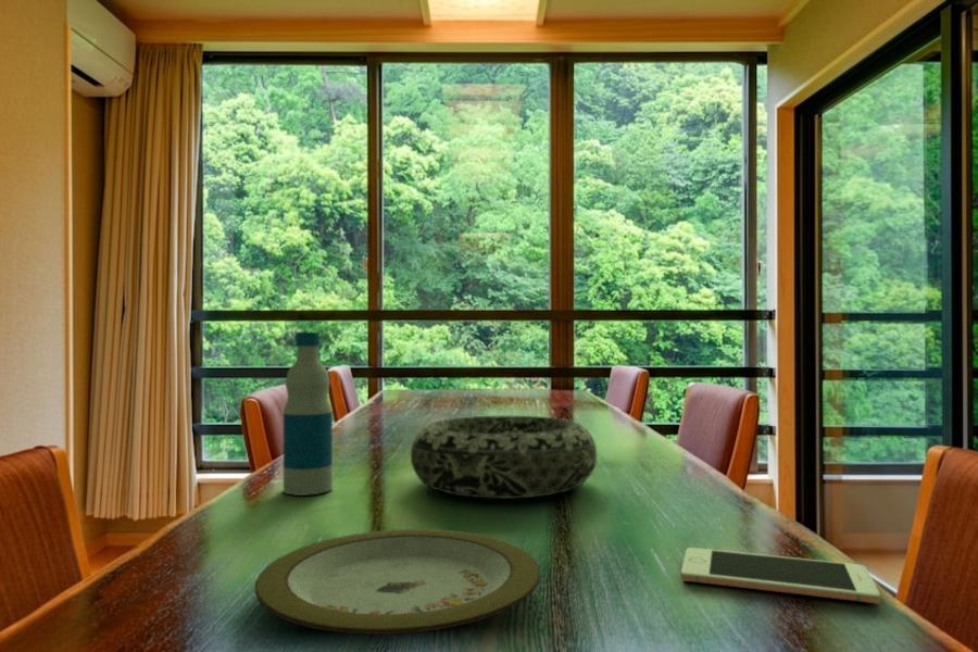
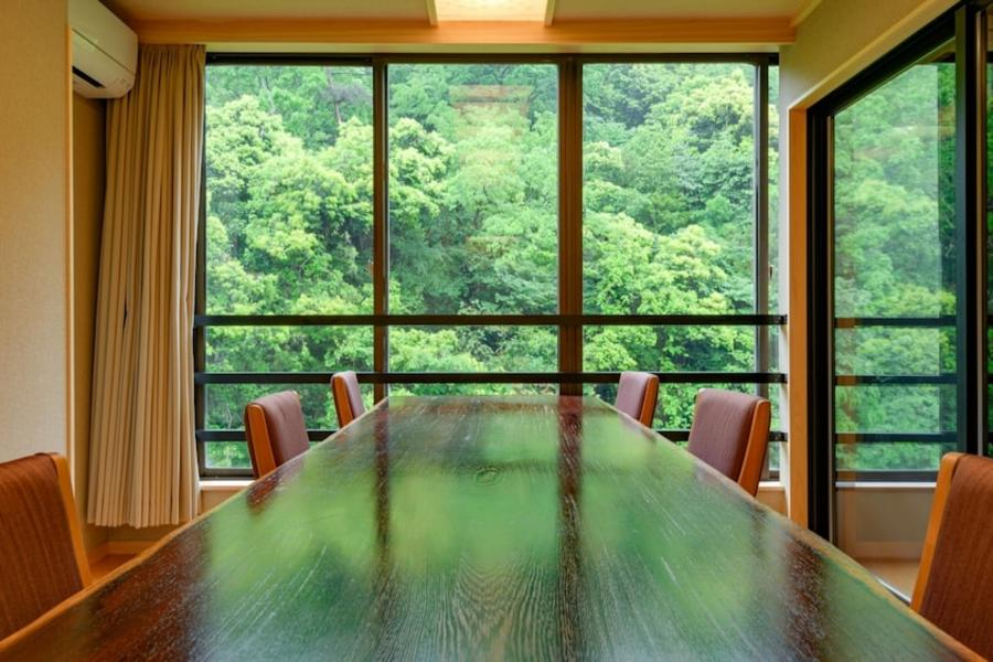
- plate [254,528,541,636]
- bottle [283,331,334,497]
- decorative bowl [410,415,598,500]
- cell phone [680,547,881,604]
